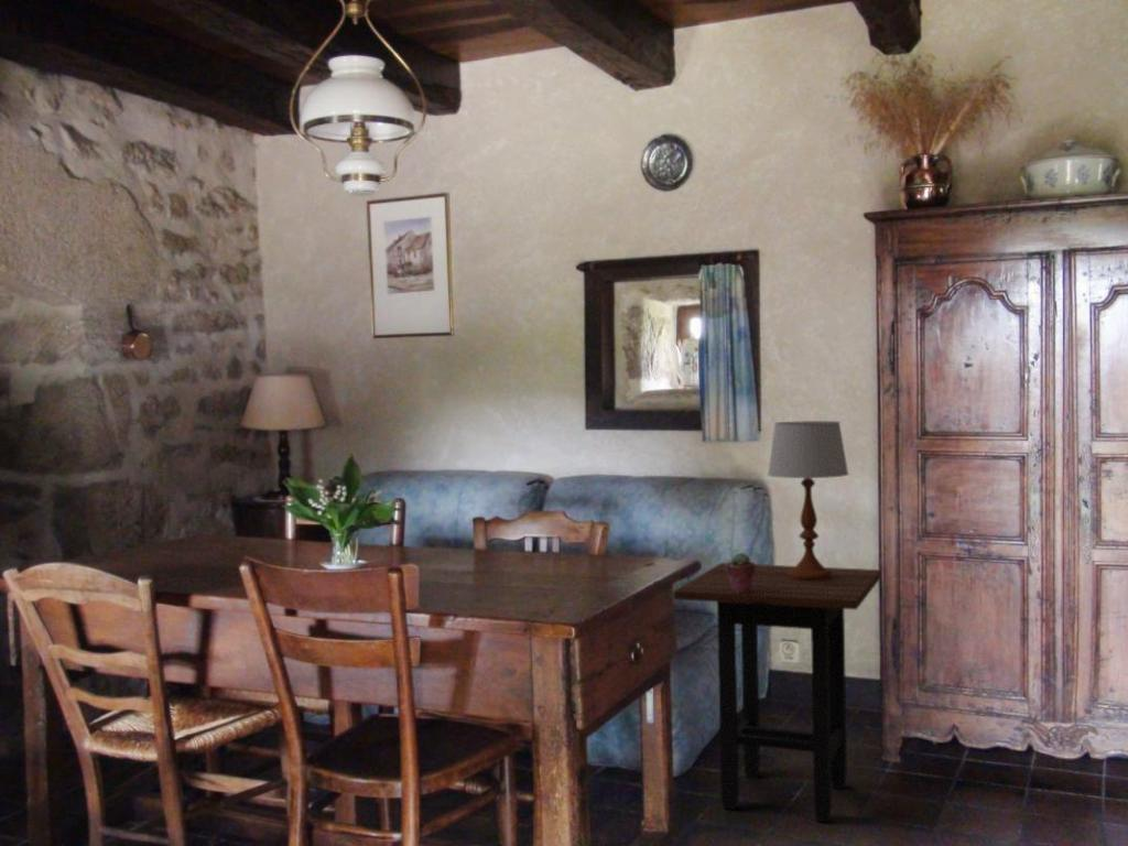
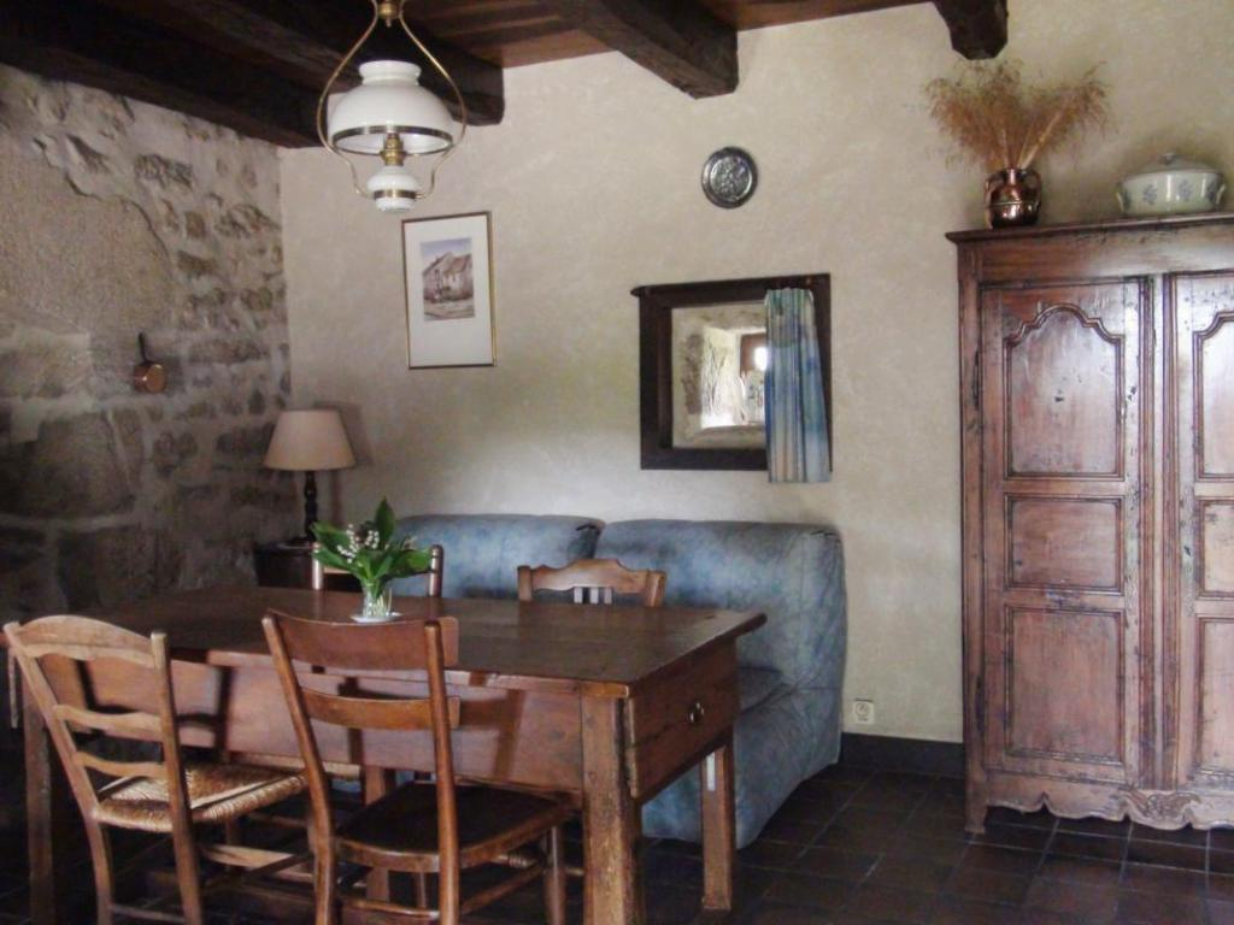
- side table [673,562,882,824]
- table lamp [767,420,849,581]
- potted succulent [725,551,757,593]
